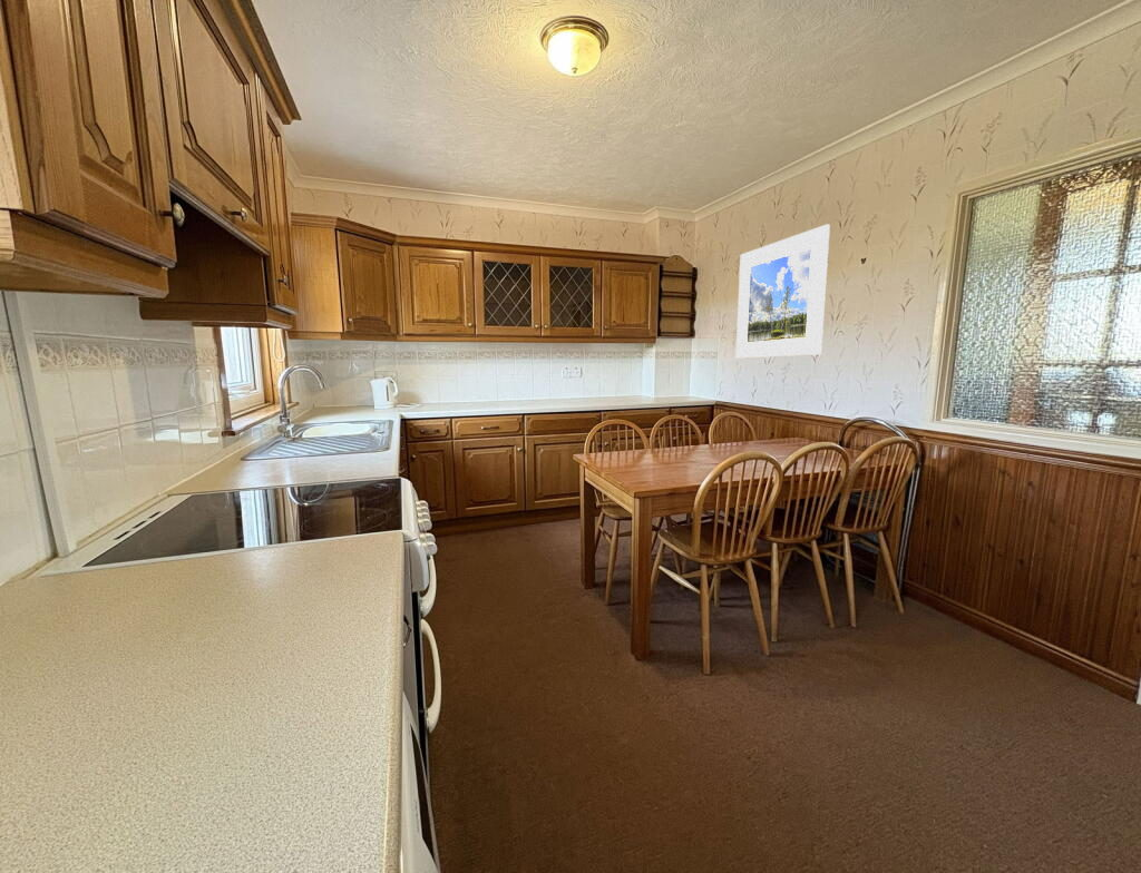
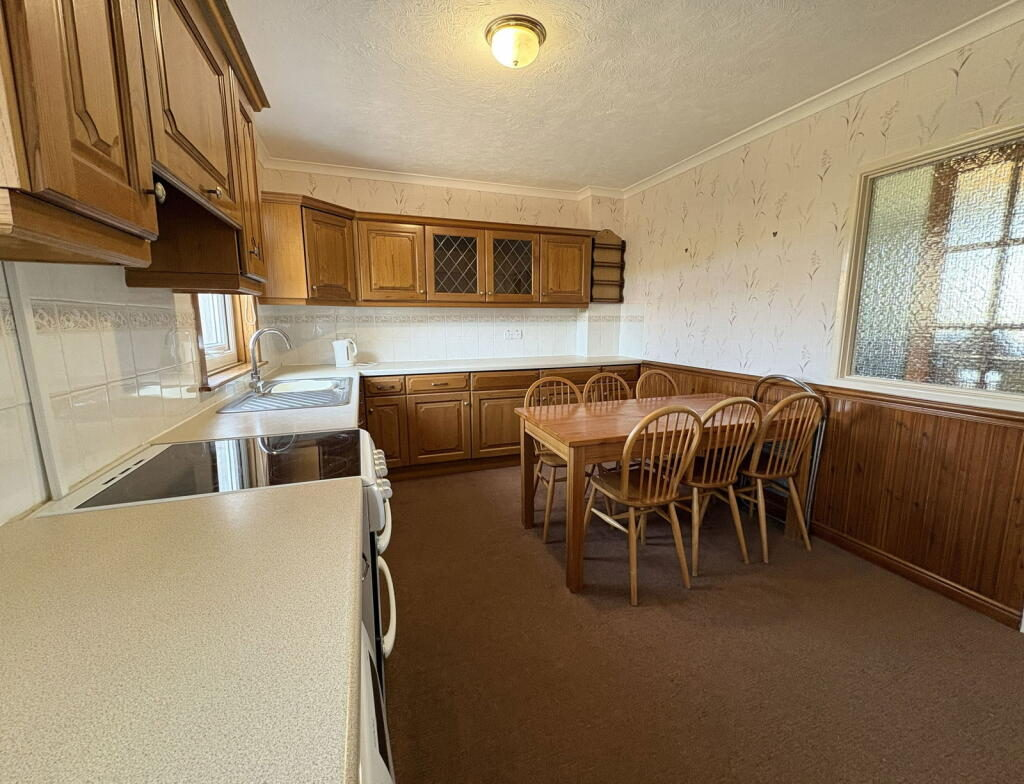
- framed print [735,223,831,359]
